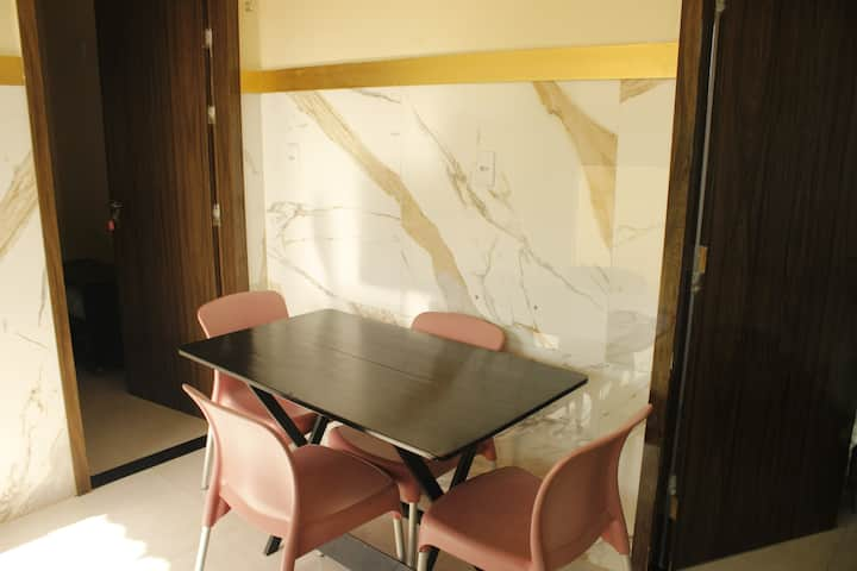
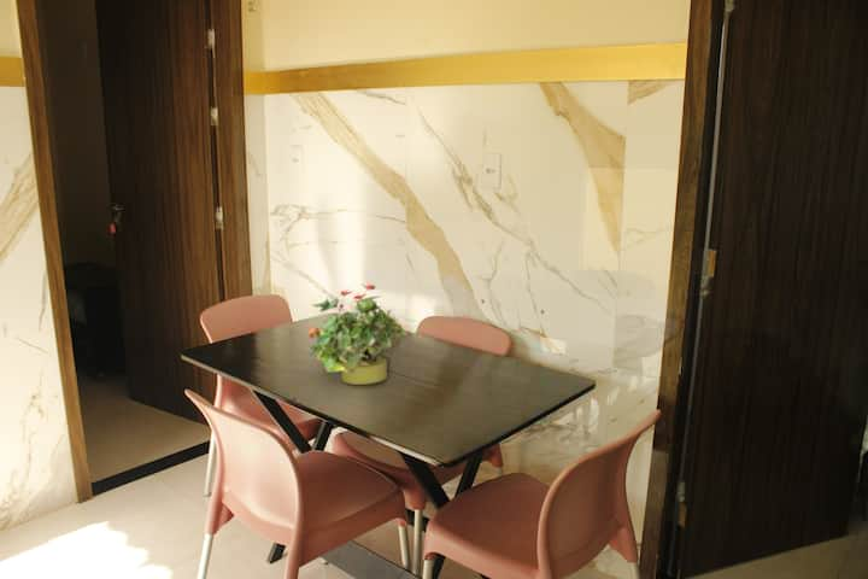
+ potted plant [307,283,409,386]
